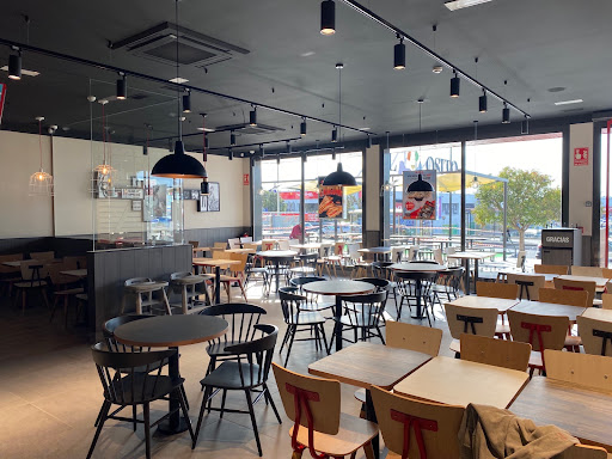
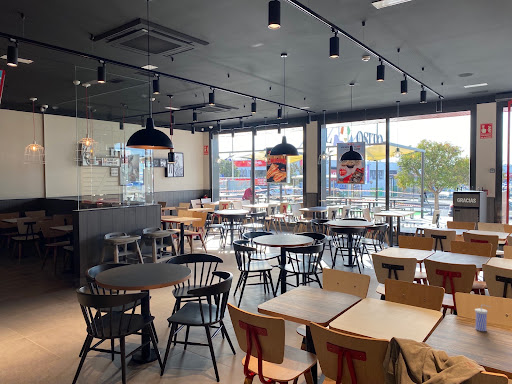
+ beverage cup [474,303,492,332]
